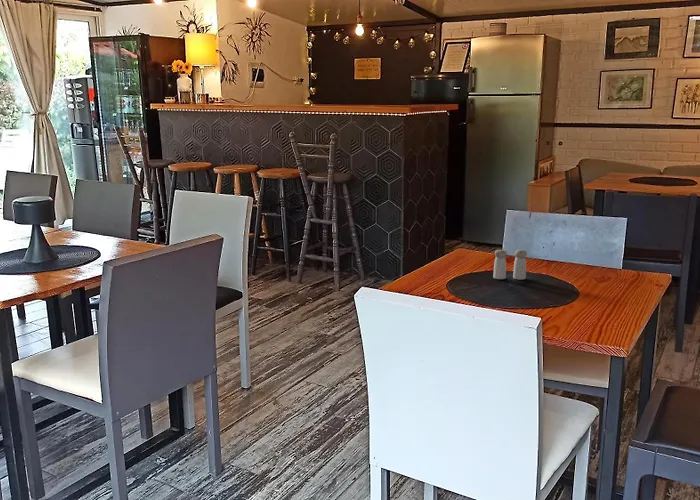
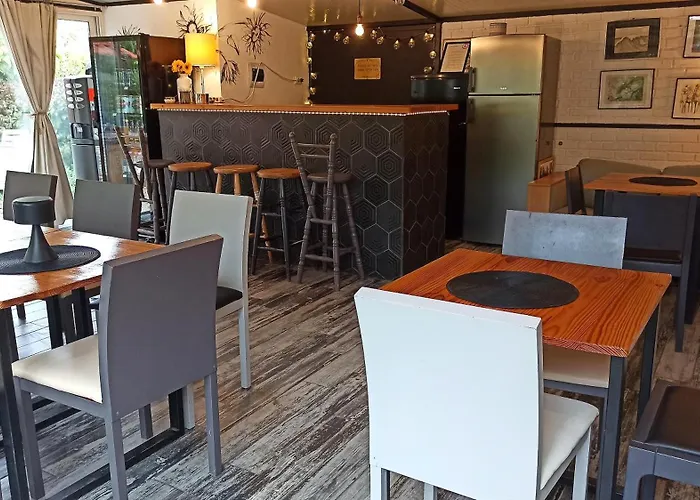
- salt and pepper shaker [492,249,528,281]
